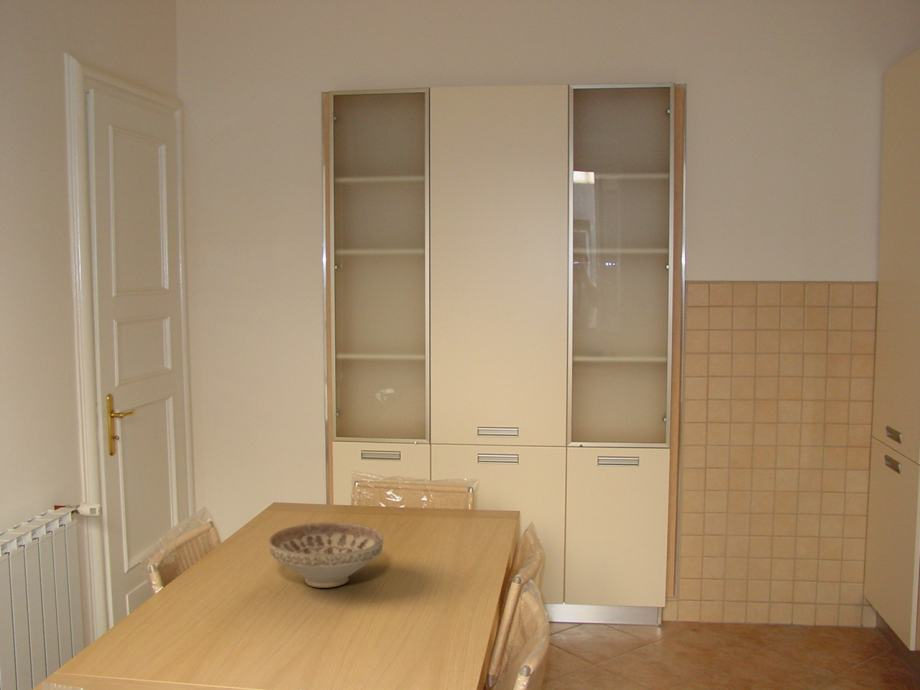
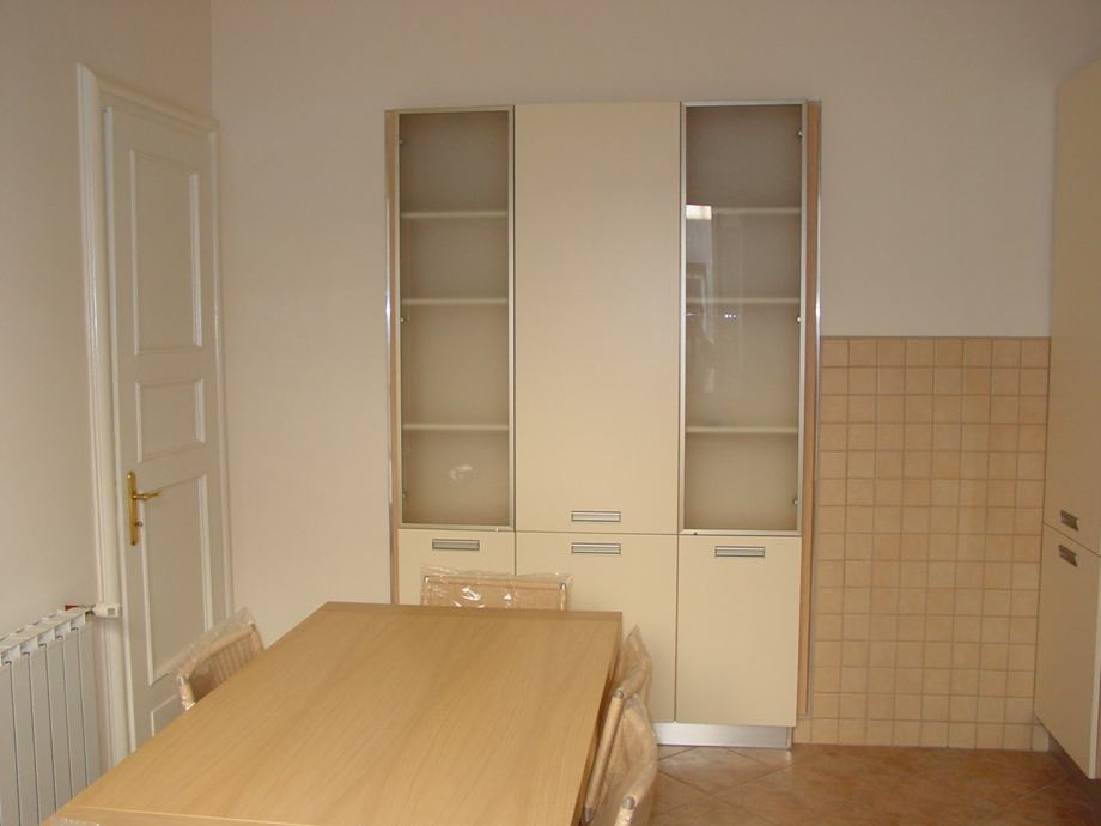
- decorative bowl [268,521,384,589]
